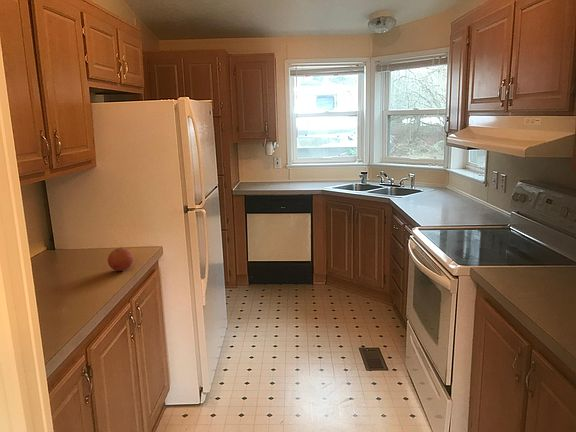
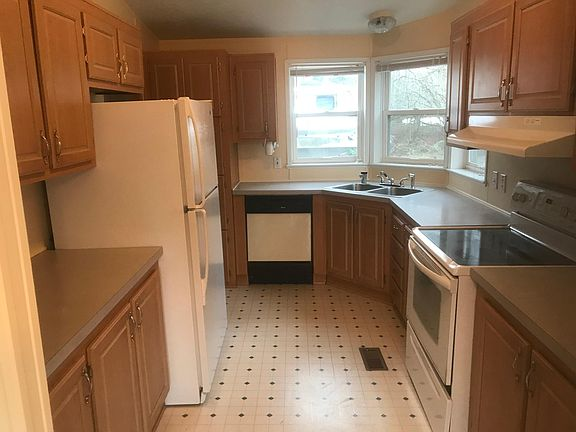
- fruit [107,247,134,272]
